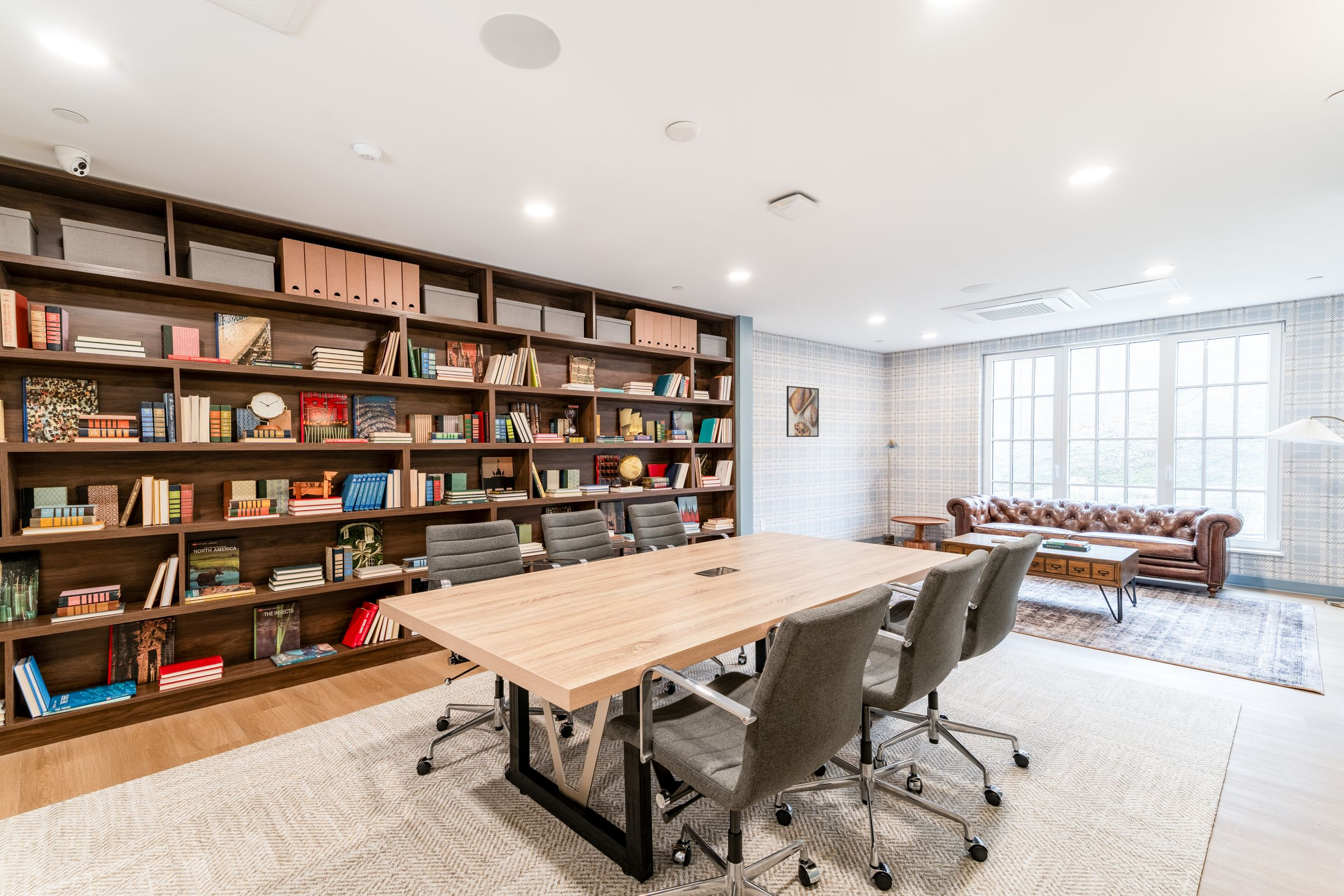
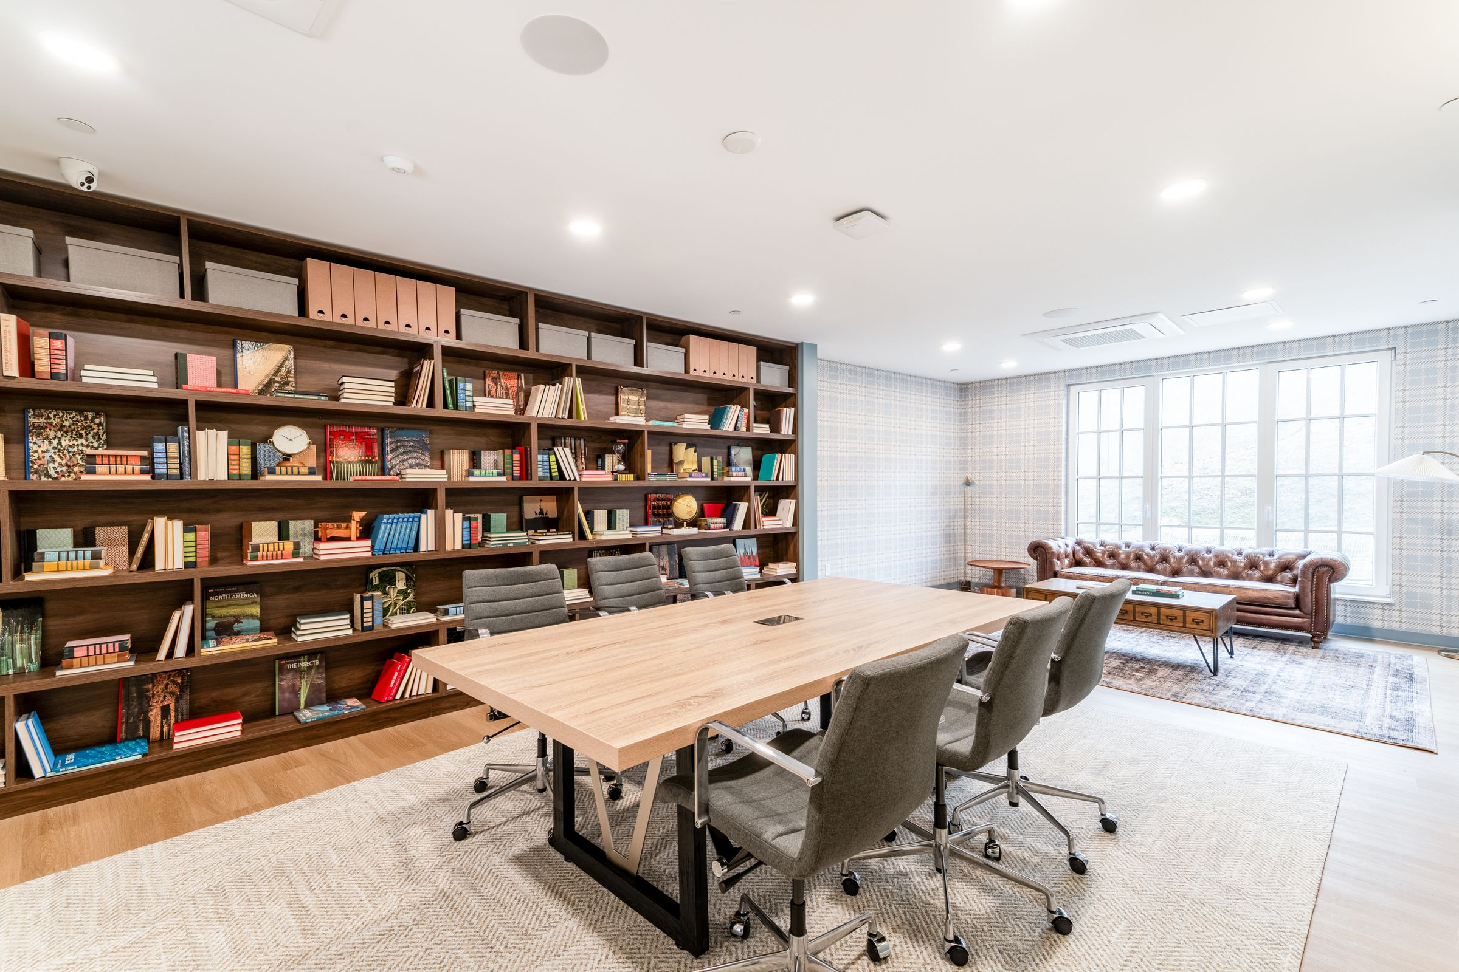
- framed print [786,385,819,437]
